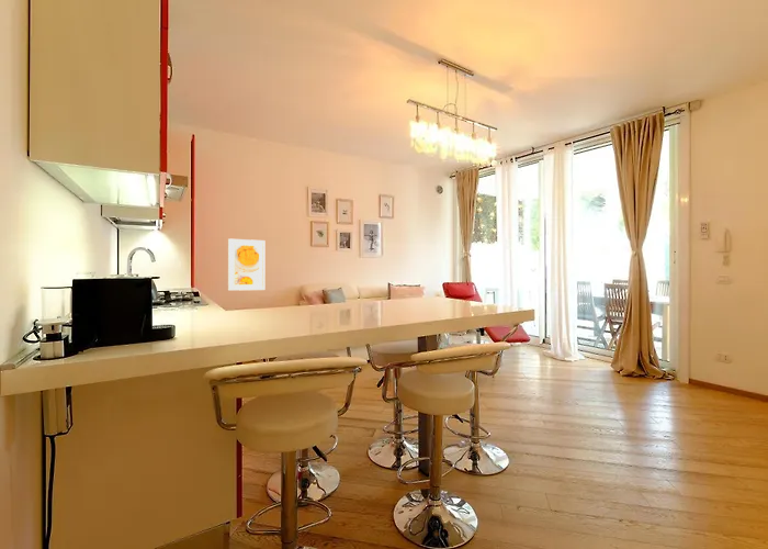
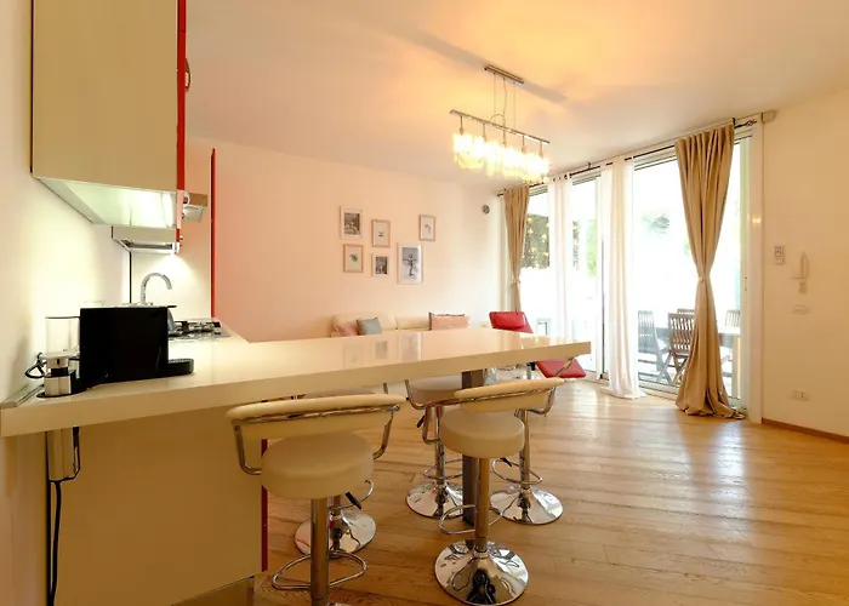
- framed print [227,238,266,292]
